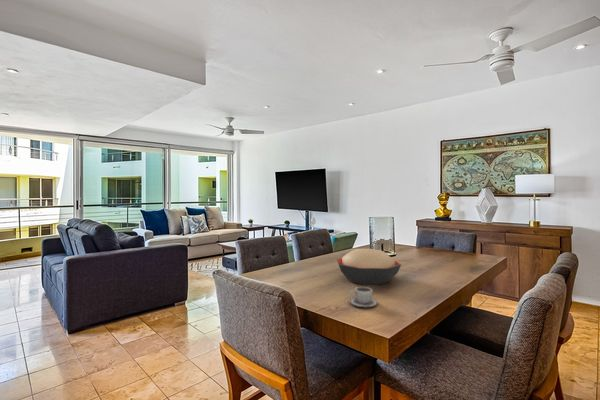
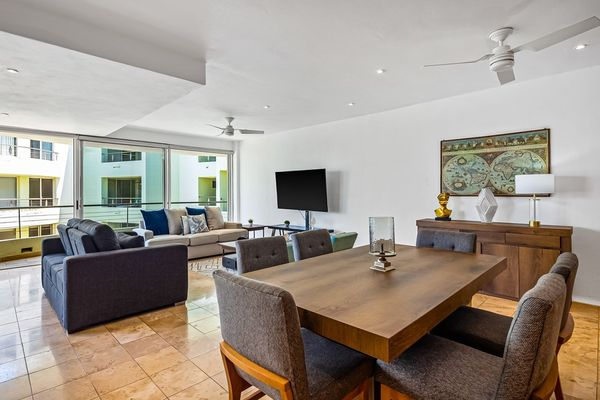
- decorative bowl [336,248,402,286]
- cup [348,286,379,308]
